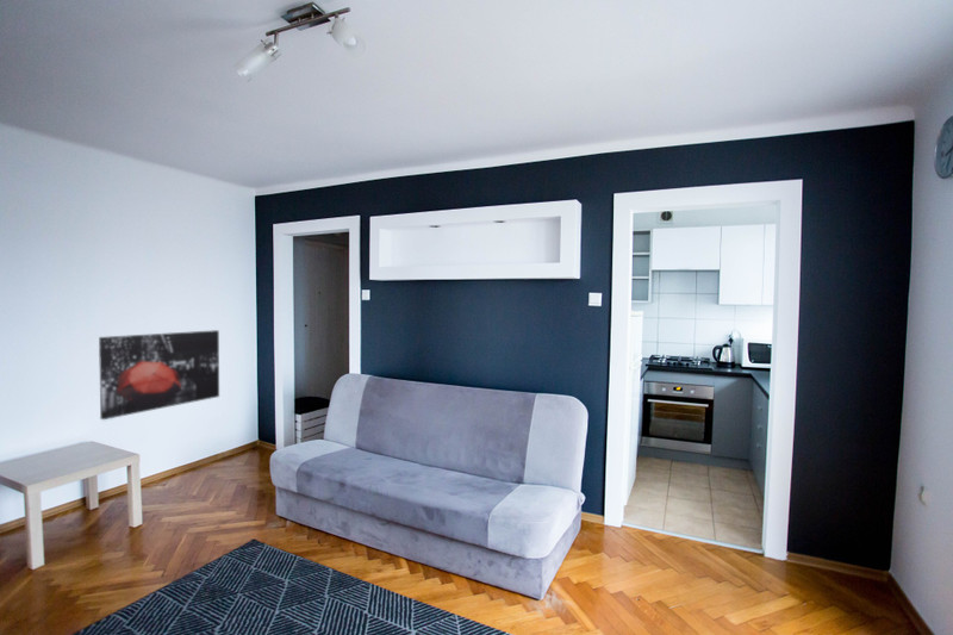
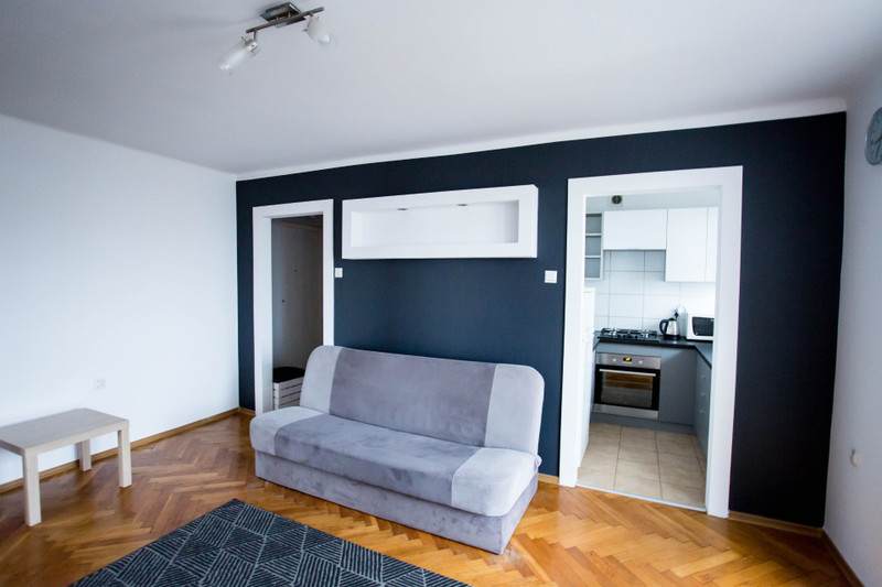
- wall art [98,329,220,421]
